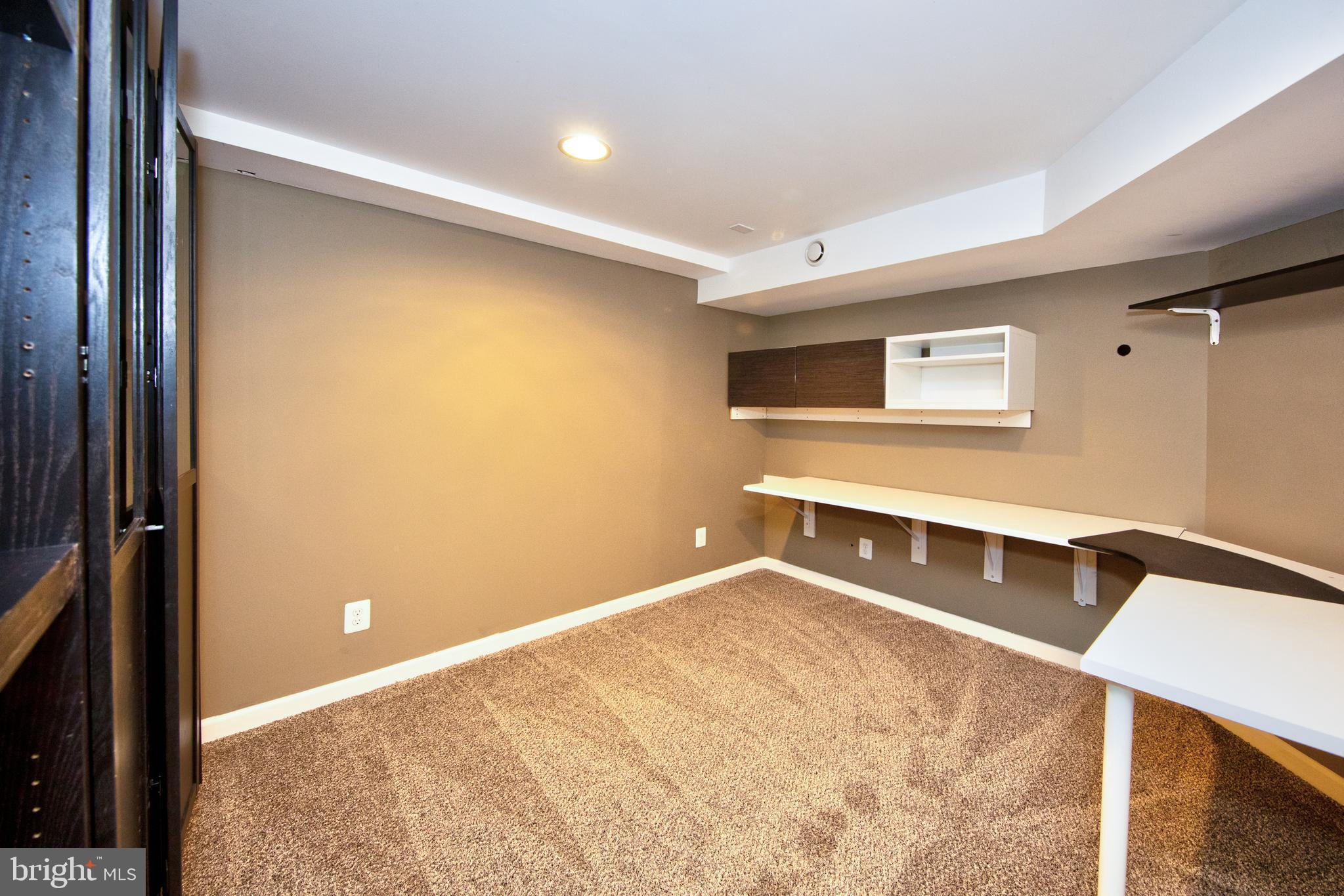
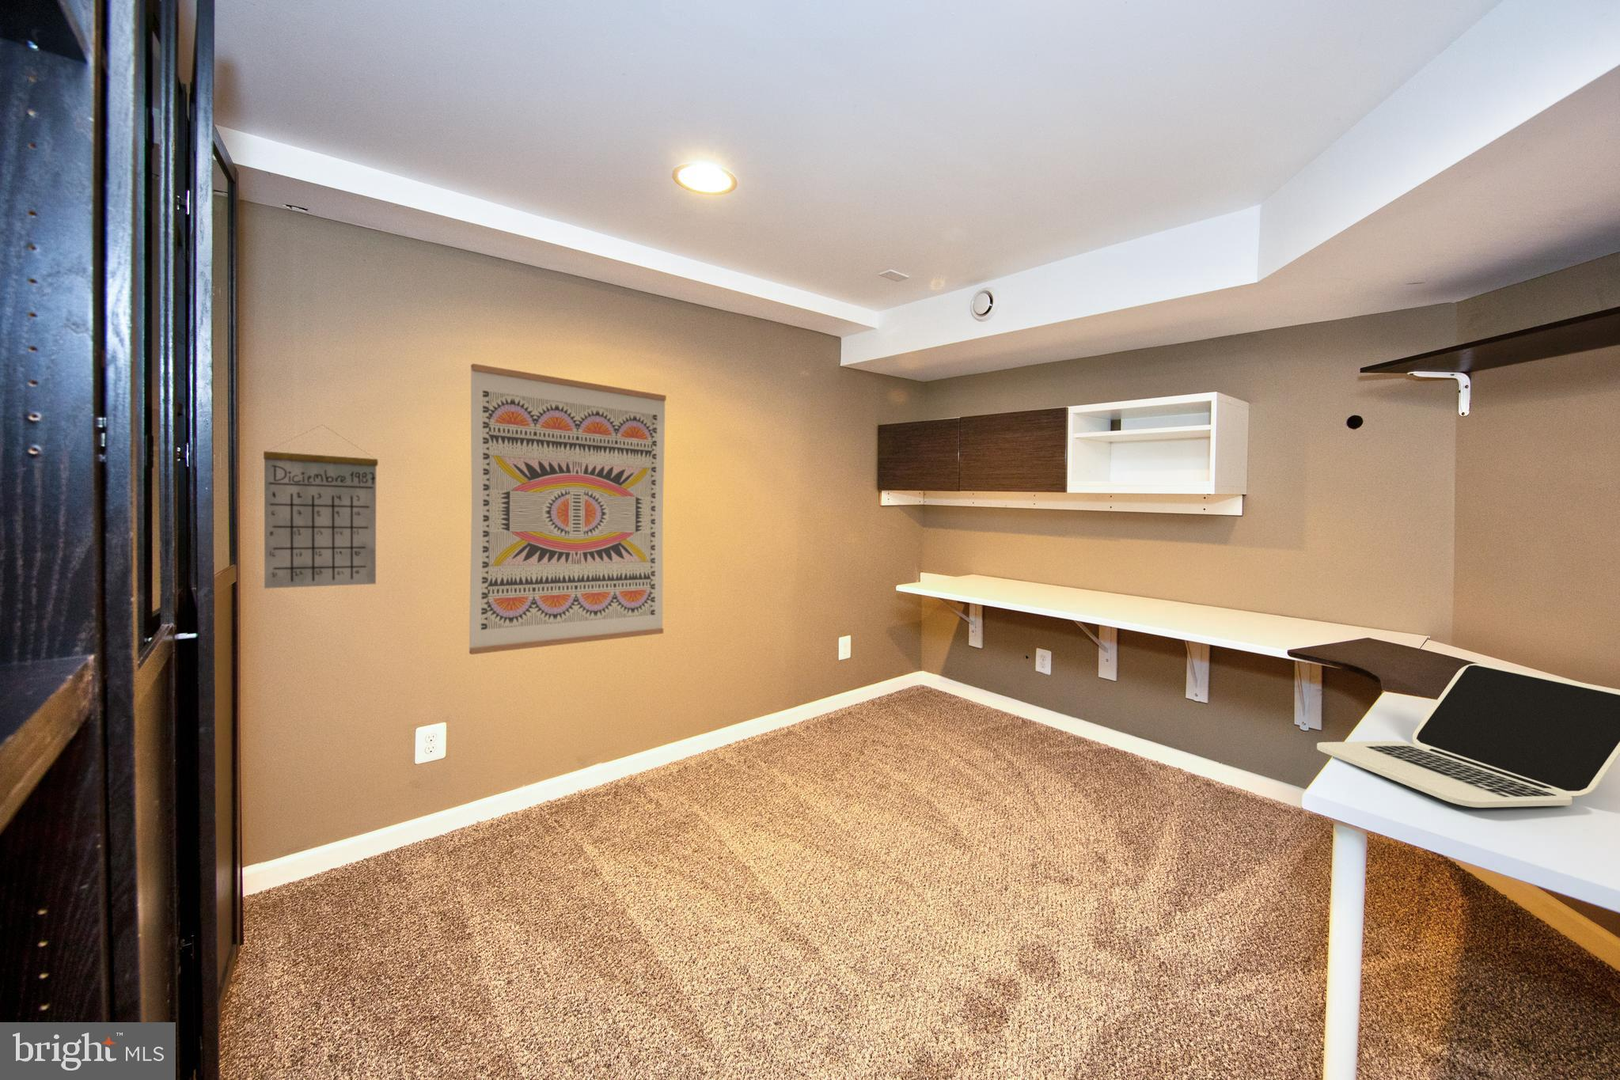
+ calendar [263,424,378,589]
+ wall art [469,363,667,656]
+ laptop [1316,663,1620,809]
